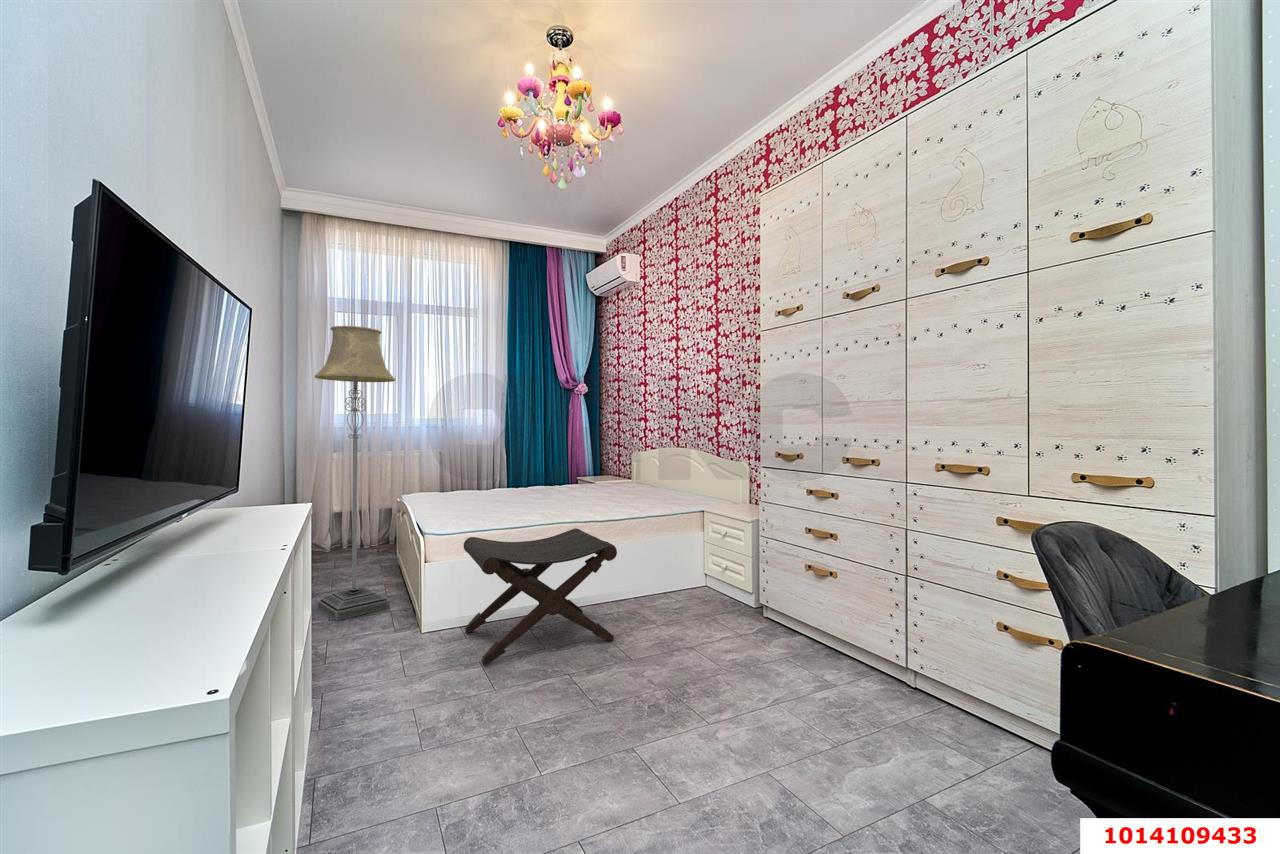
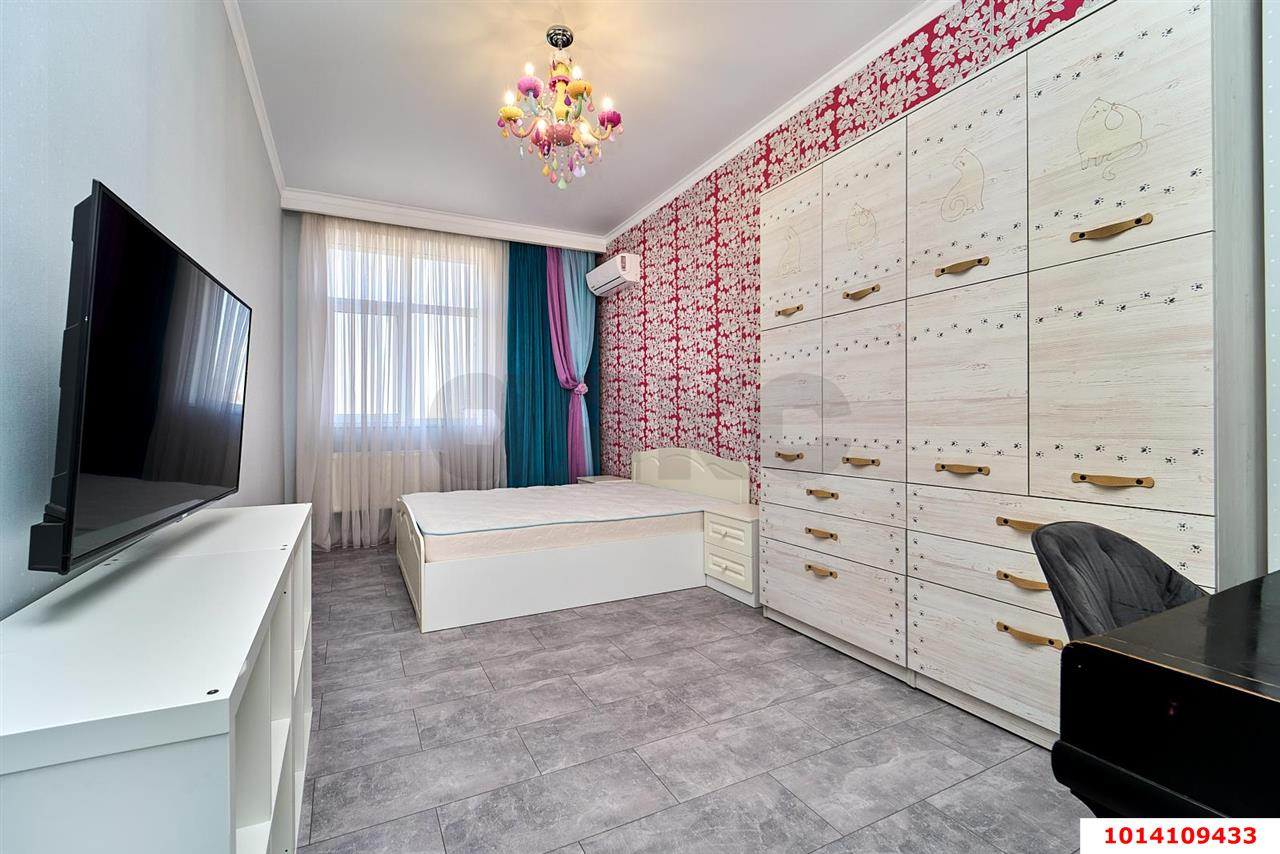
- footstool [463,527,618,666]
- floor lamp [314,325,397,622]
